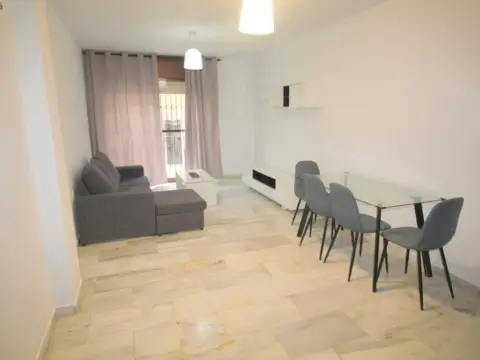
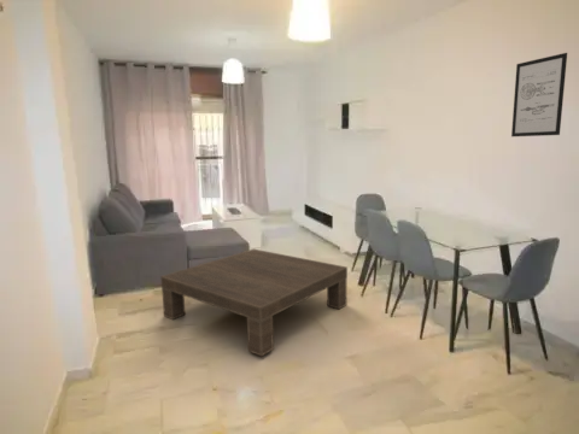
+ coffee table [159,248,349,357]
+ wall art [510,52,568,137]
